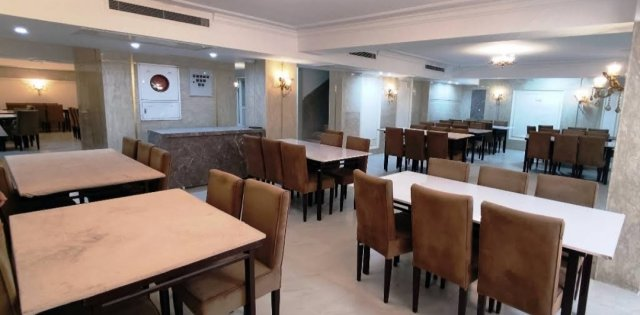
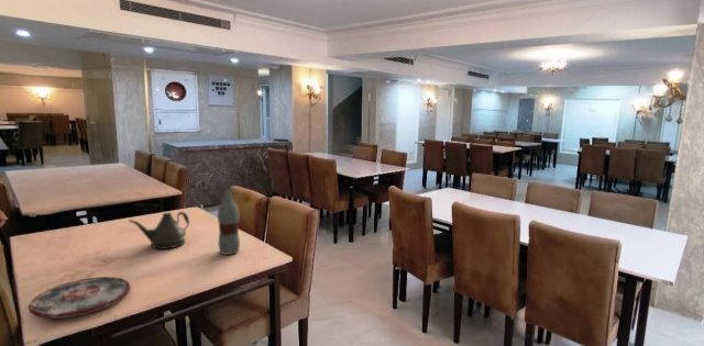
+ plate [28,276,131,320]
+ teapot [128,211,190,250]
+ bottle [217,185,241,256]
